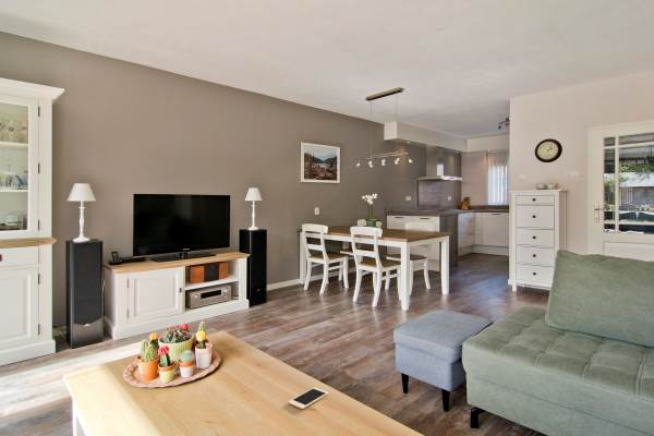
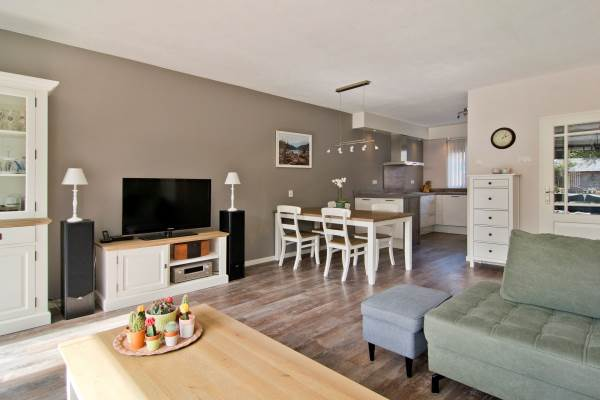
- cell phone [288,386,329,410]
